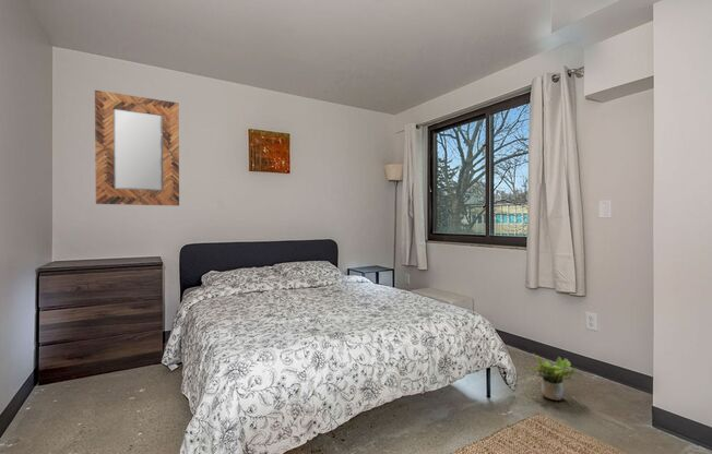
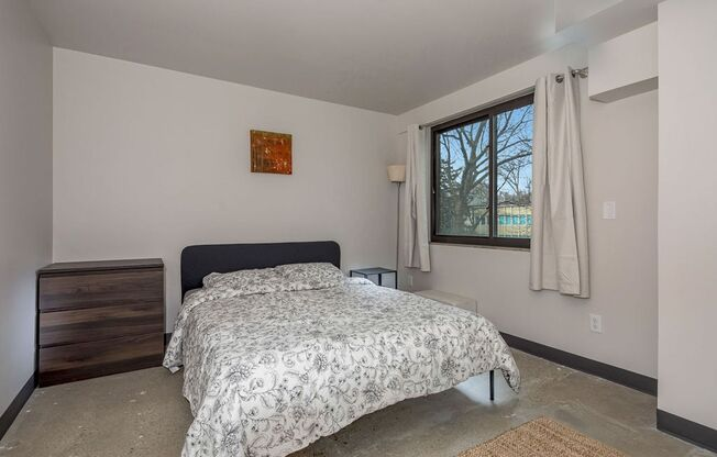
- potted plant [527,353,582,402]
- home mirror [94,89,180,206]
